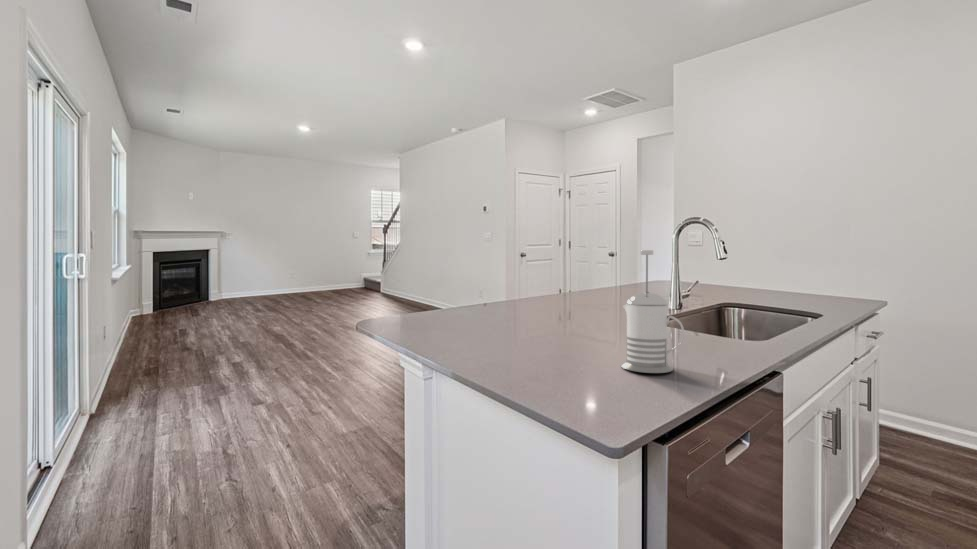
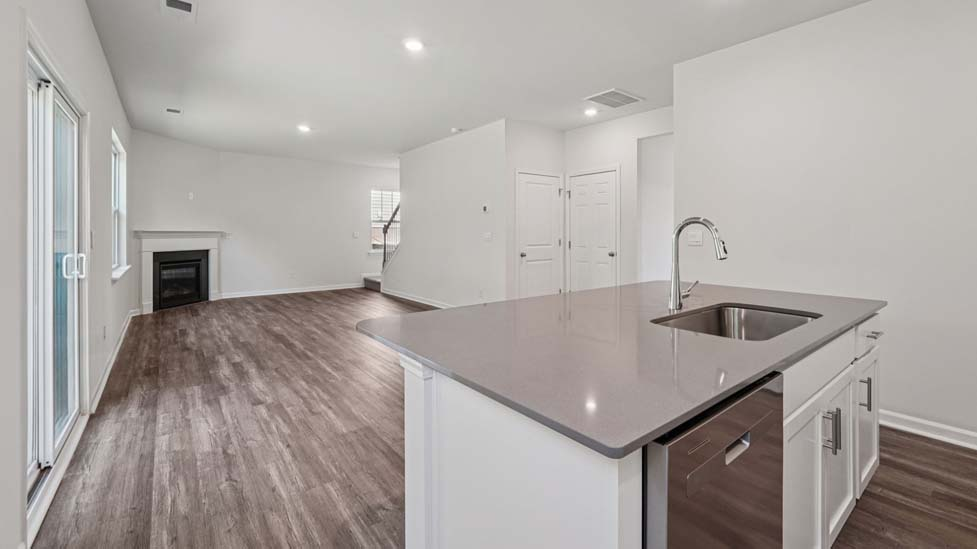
- french press [620,249,685,374]
